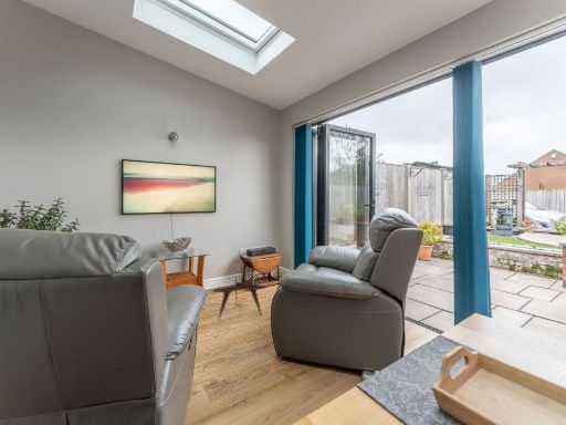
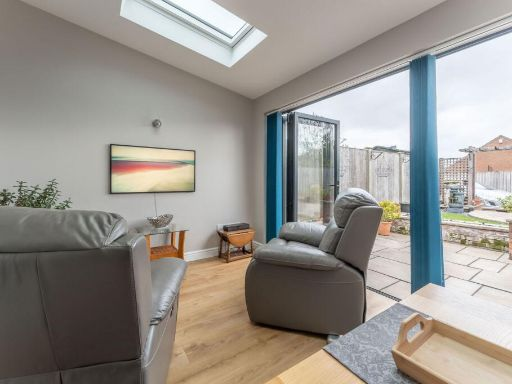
- side table [210,274,271,321]
